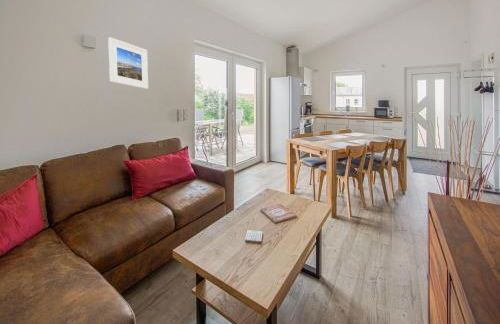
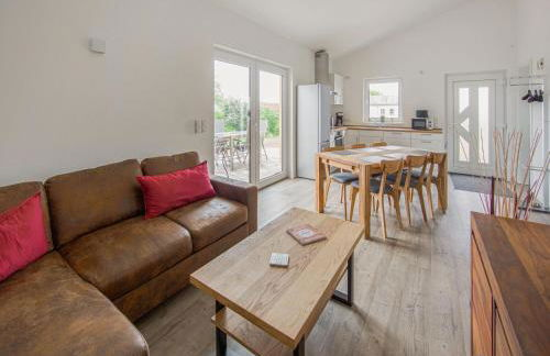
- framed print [107,36,149,90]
